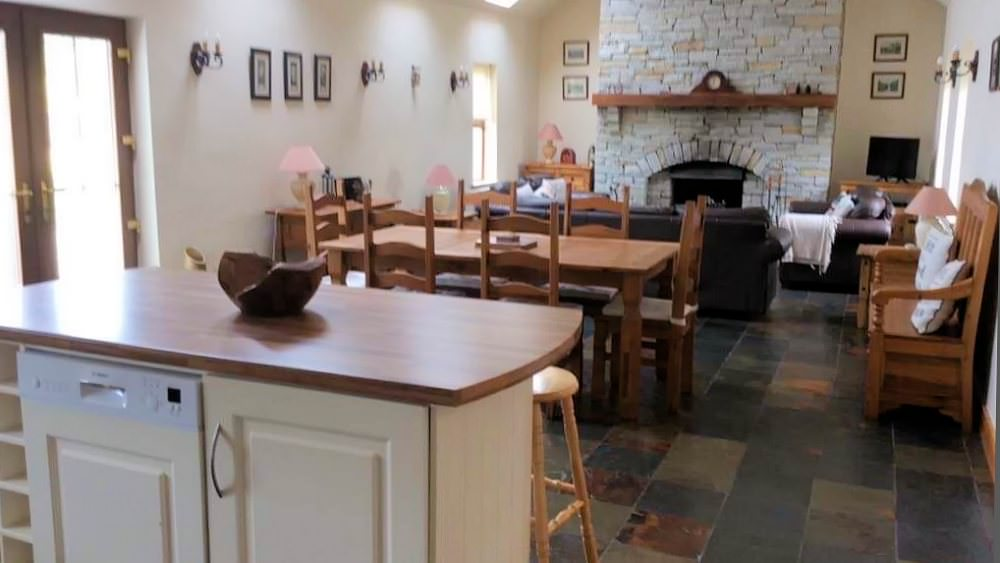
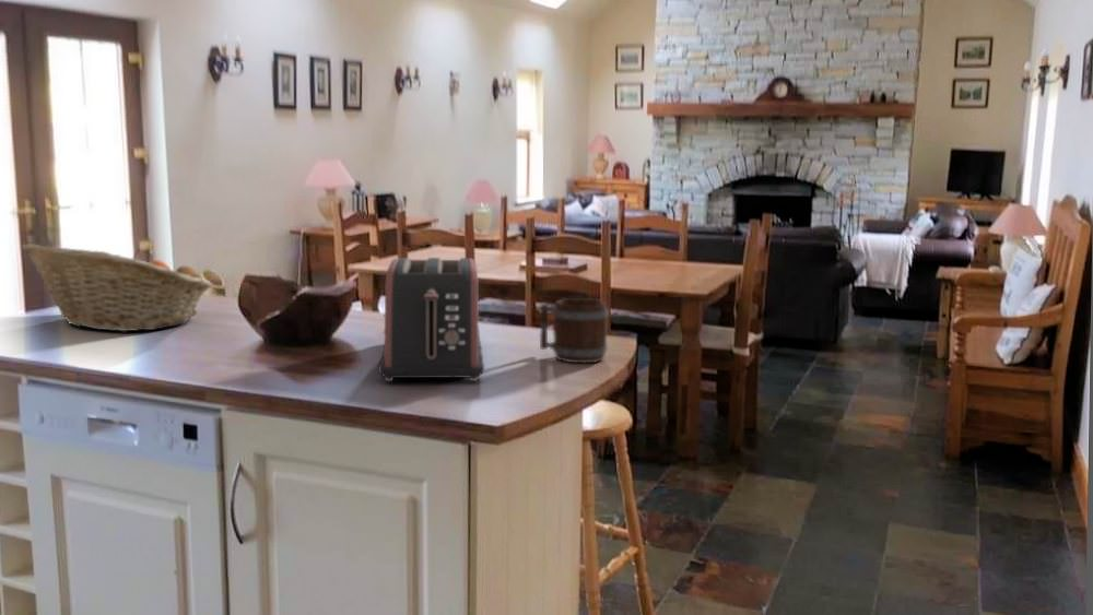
+ fruit basket [21,243,212,332]
+ mug [539,297,609,364]
+ toaster [377,257,485,382]
